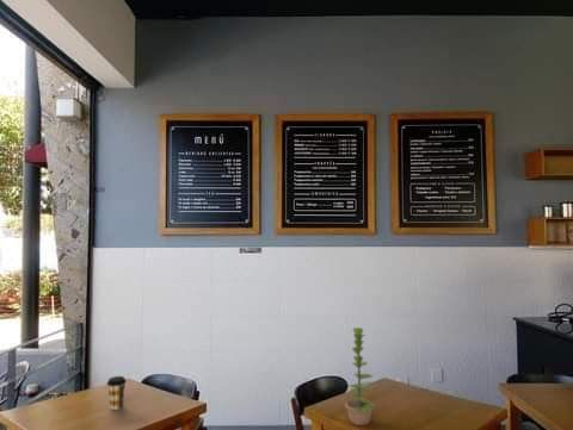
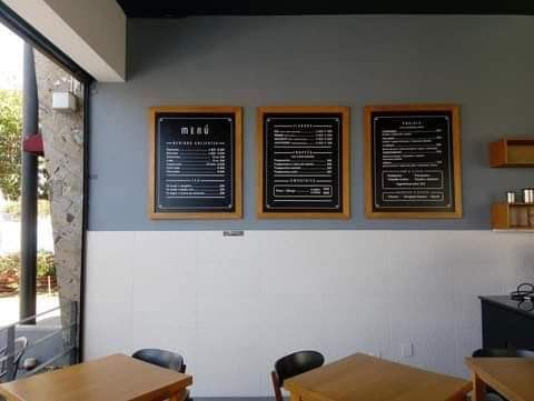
- coffee cup [105,375,128,411]
- plant [344,326,376,426]
